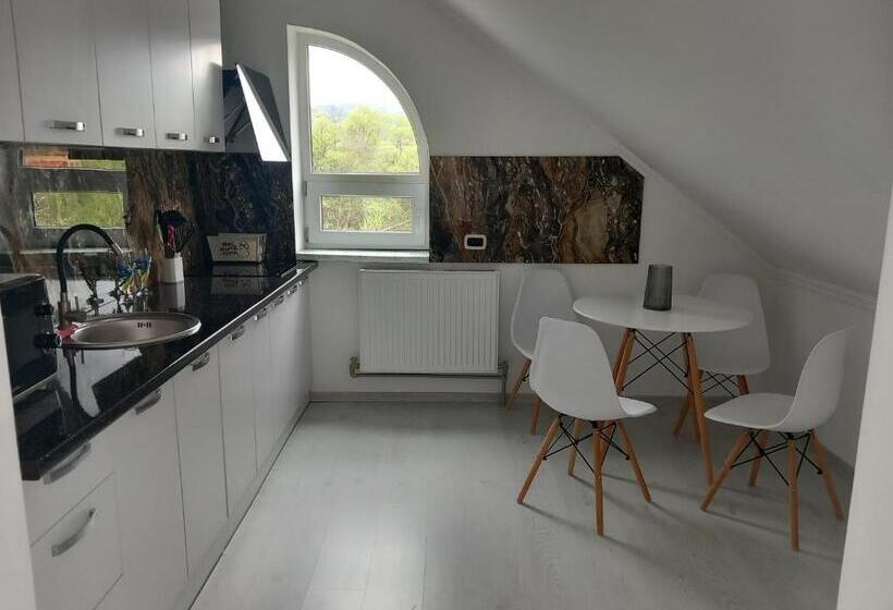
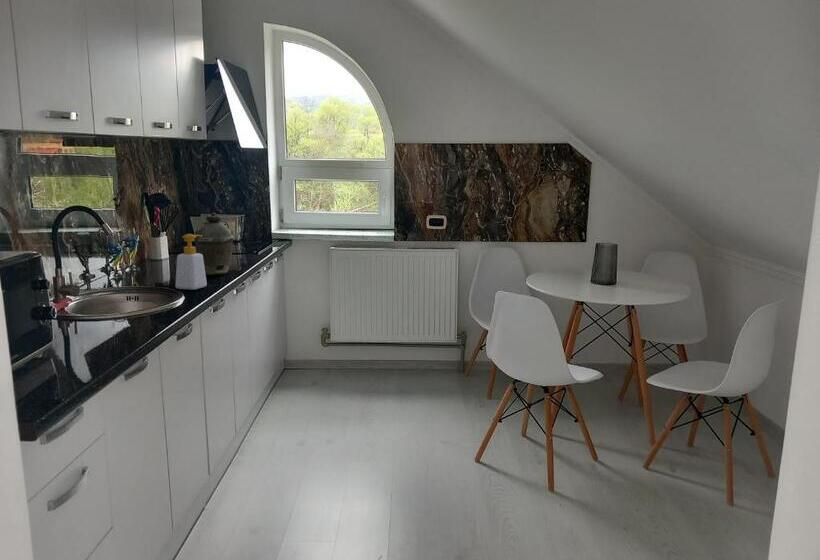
+ kettle [194,212,235,276]
+ soap bottle [174,233,208,291]
